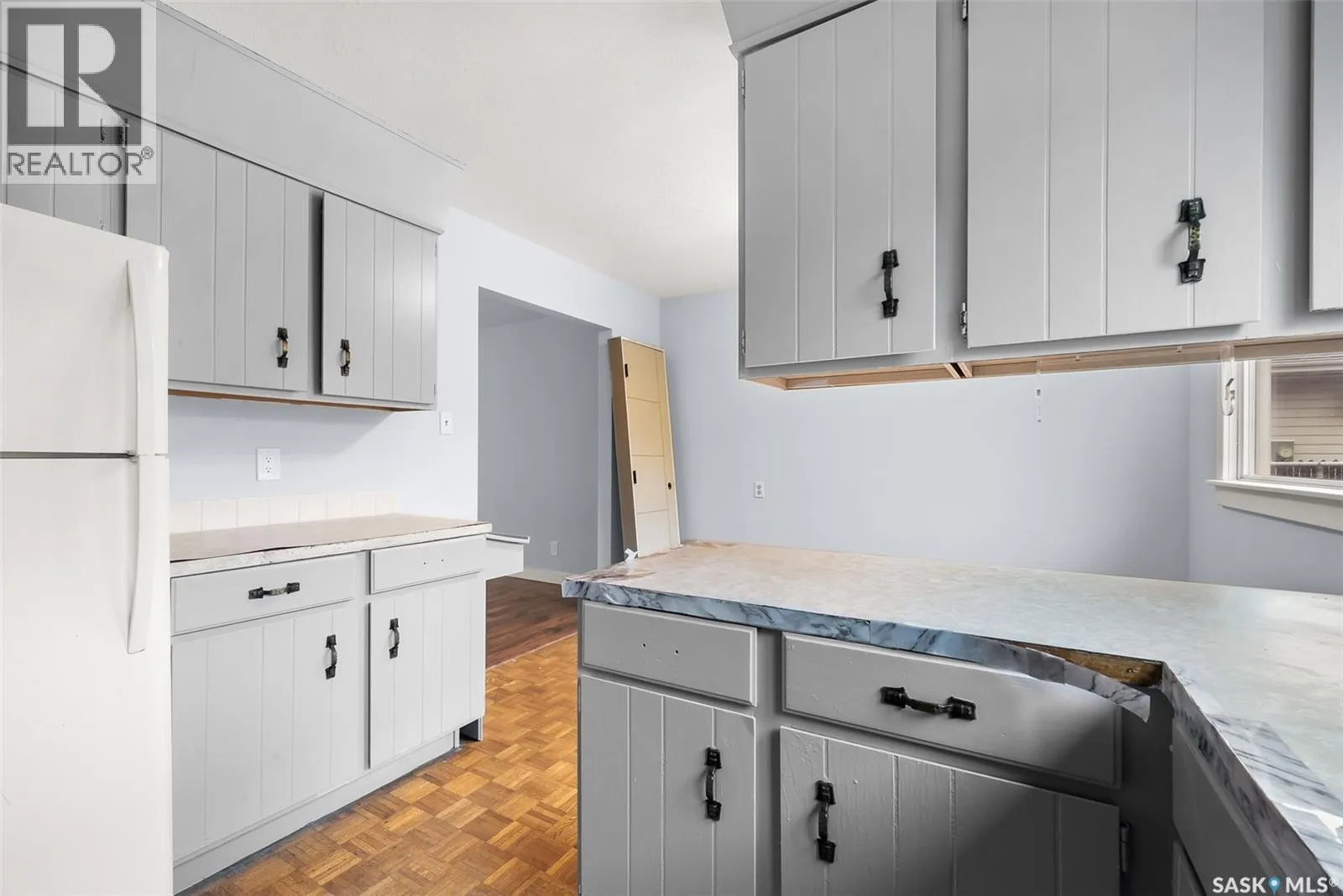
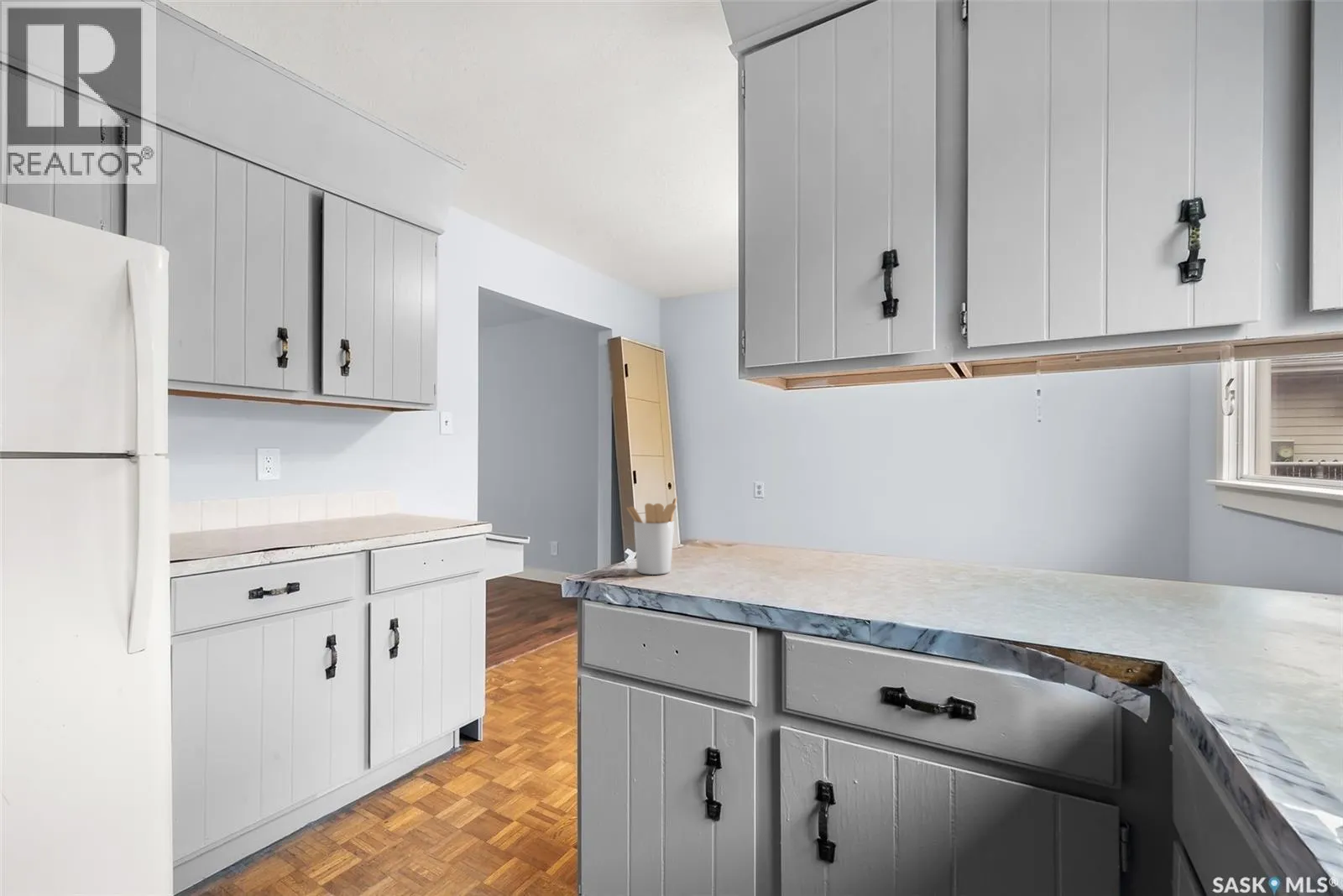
+ utensil holder [626,496,678,576]
